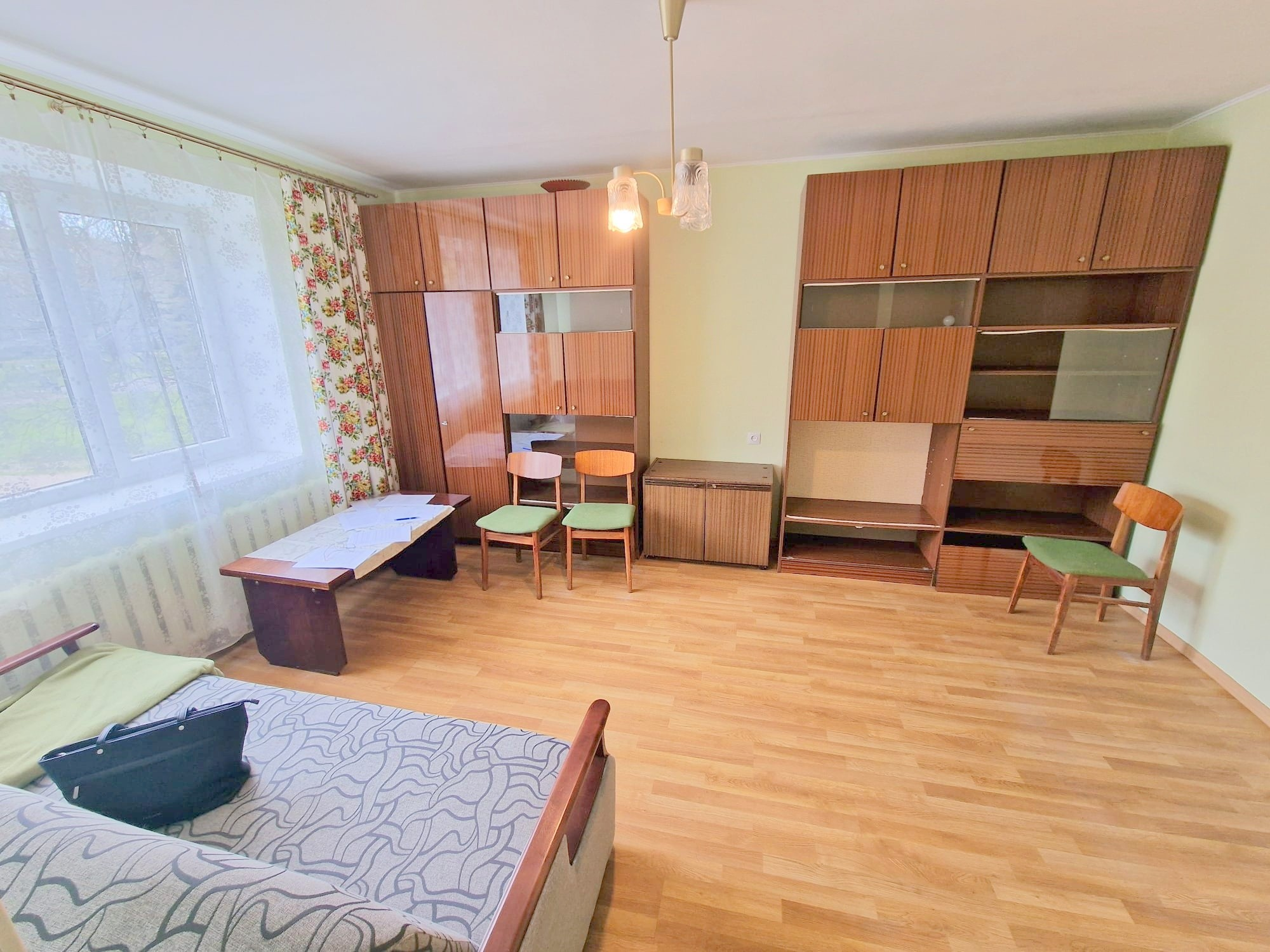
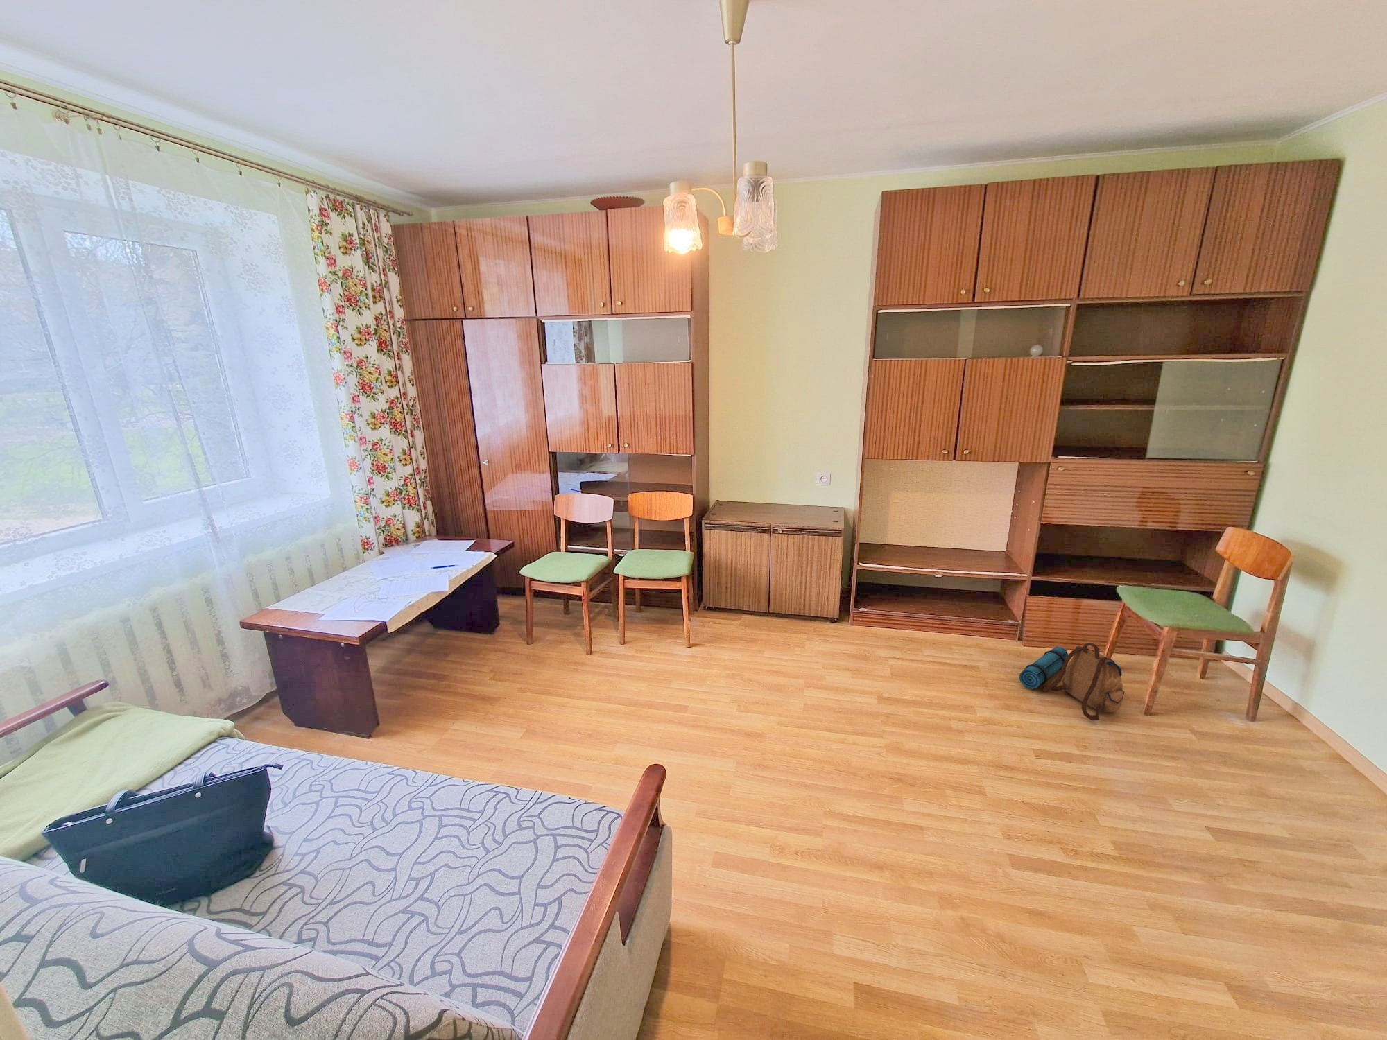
+ backpack [1019,642,1125,721]
